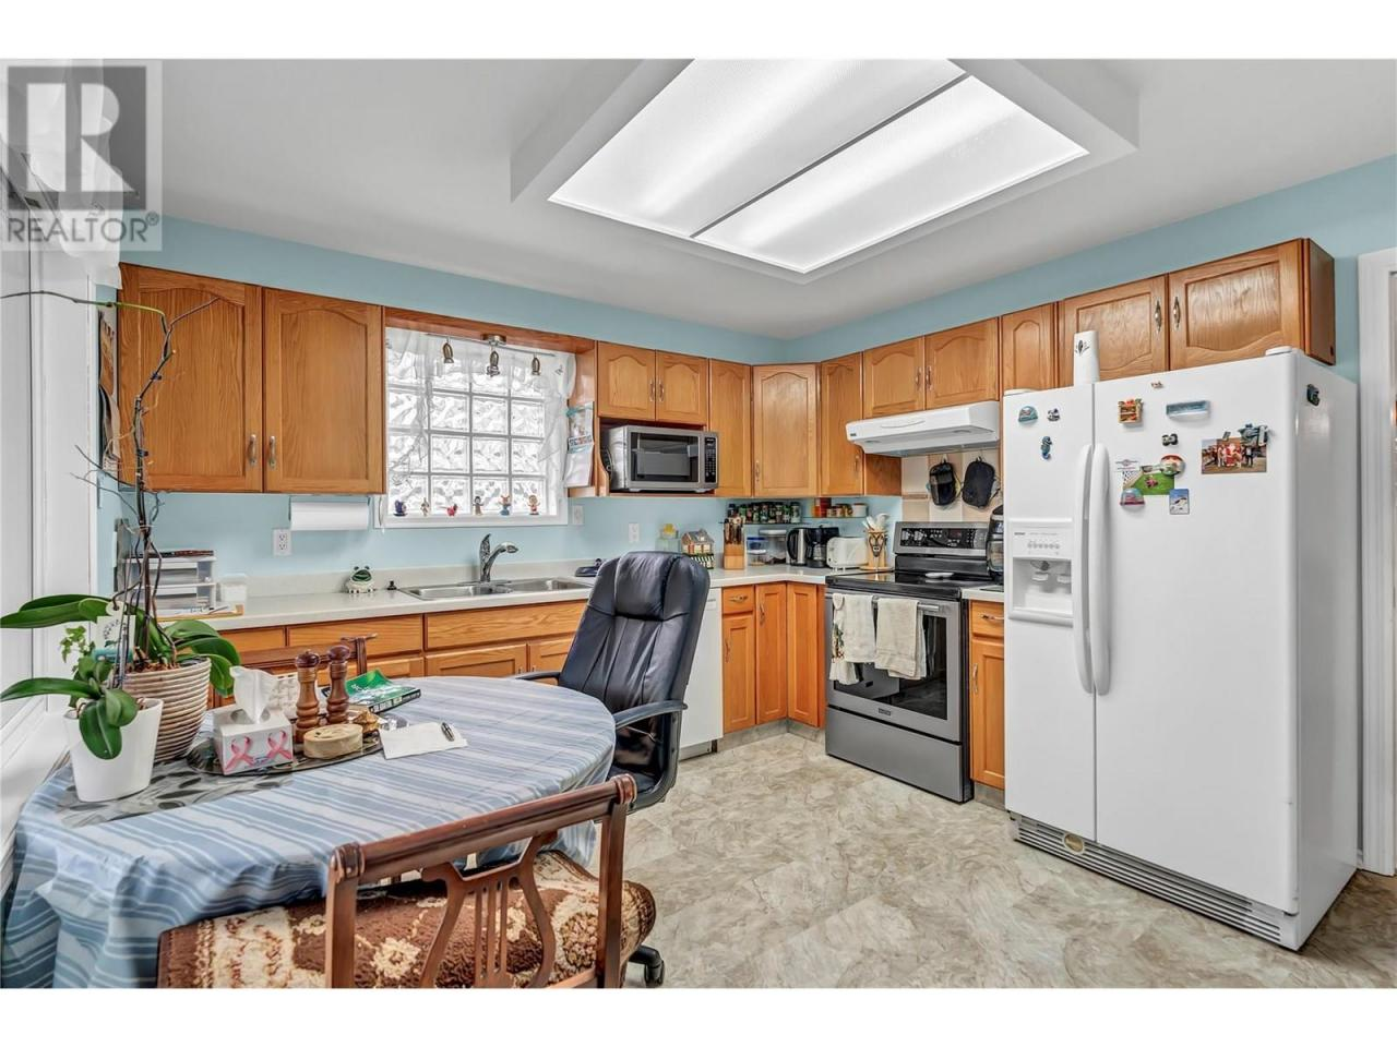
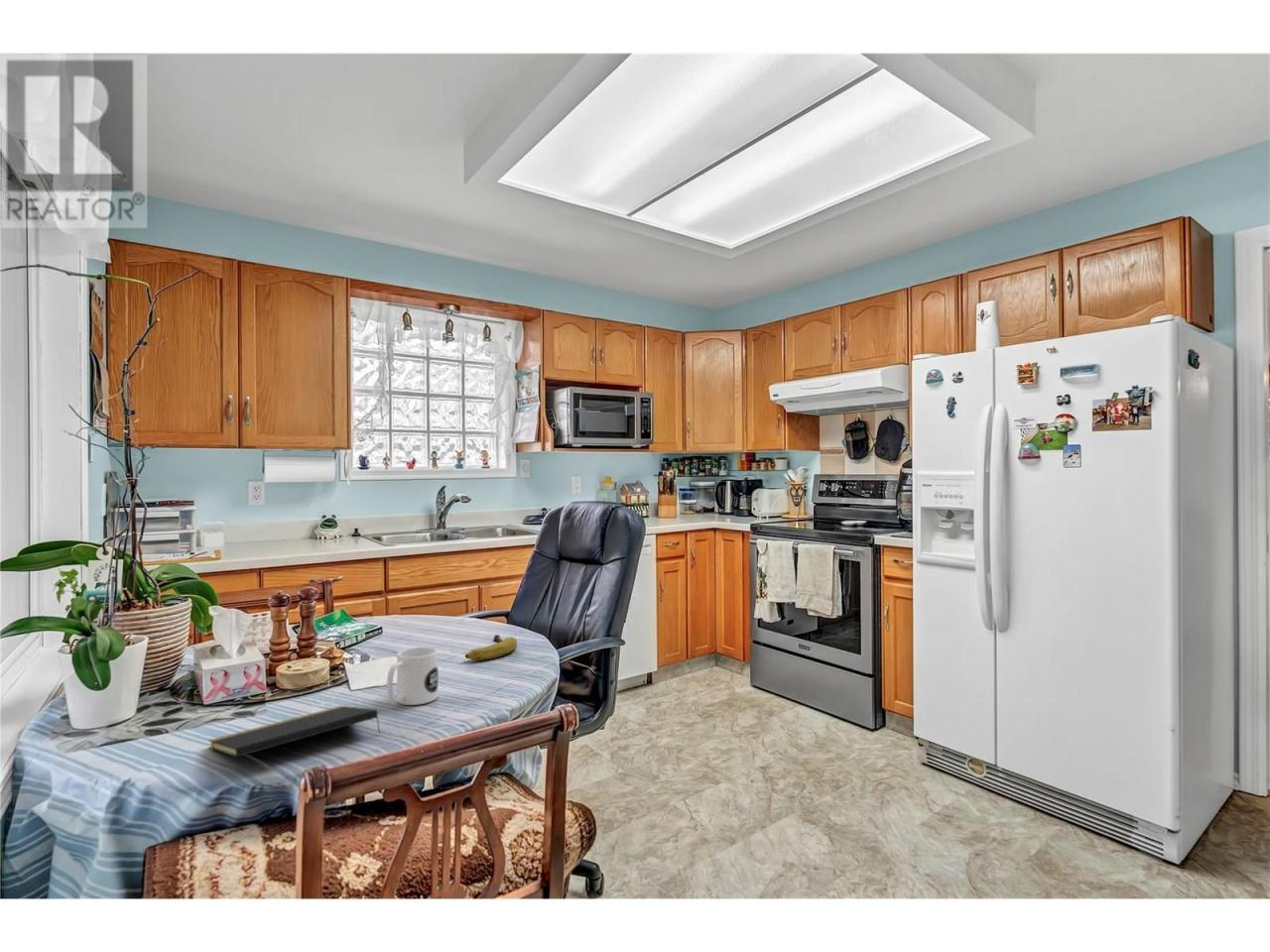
+ mug [386,646,439,706]
+ notepad [208,705,381,759]
+ fruit [464,634,518,661]
